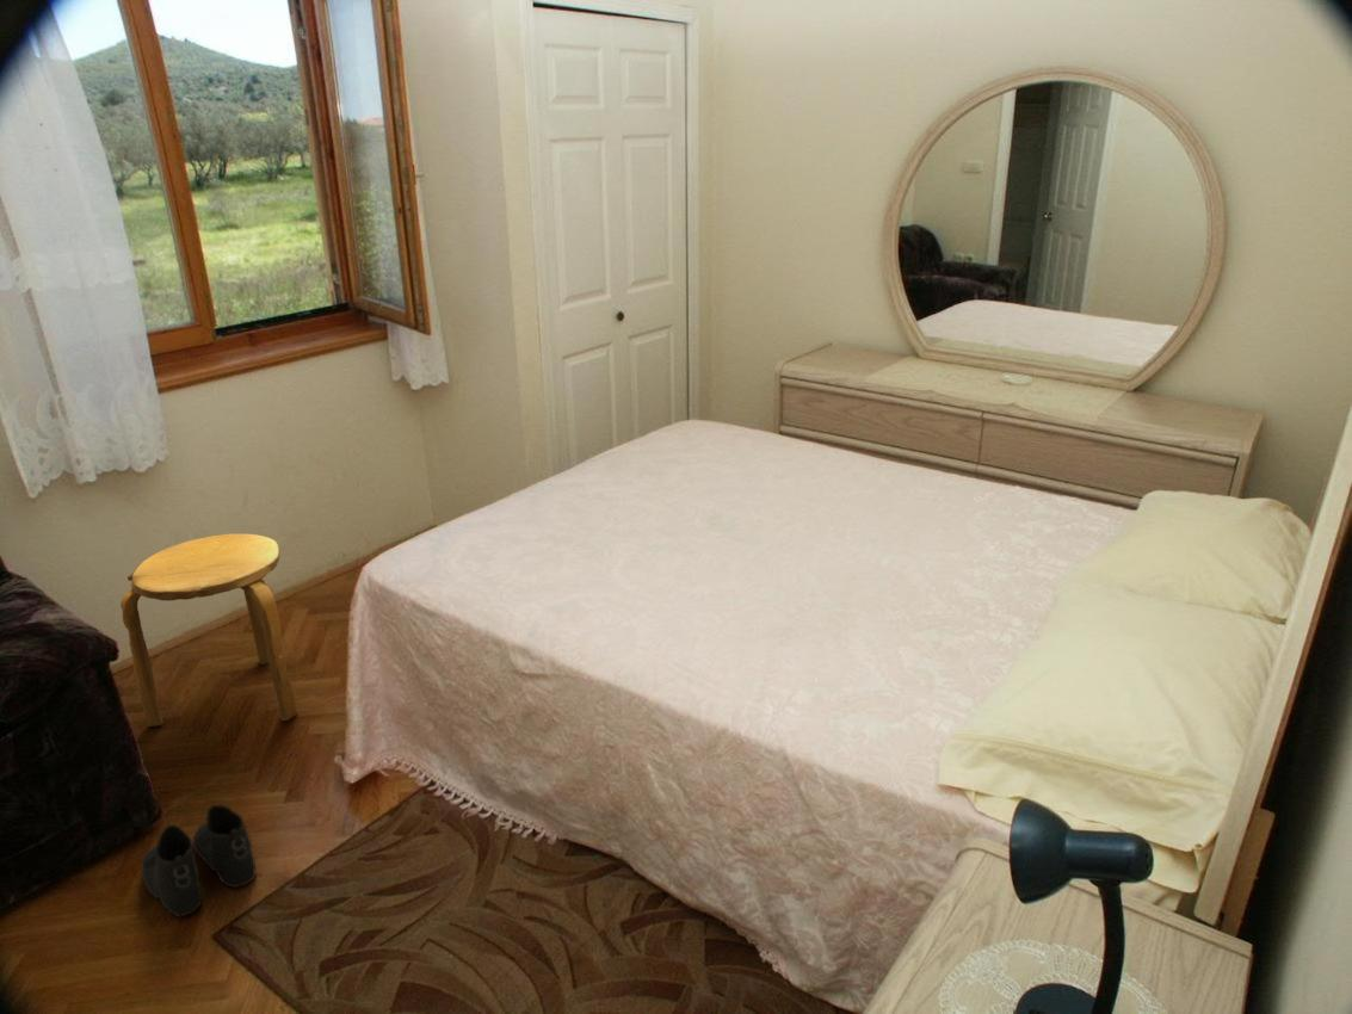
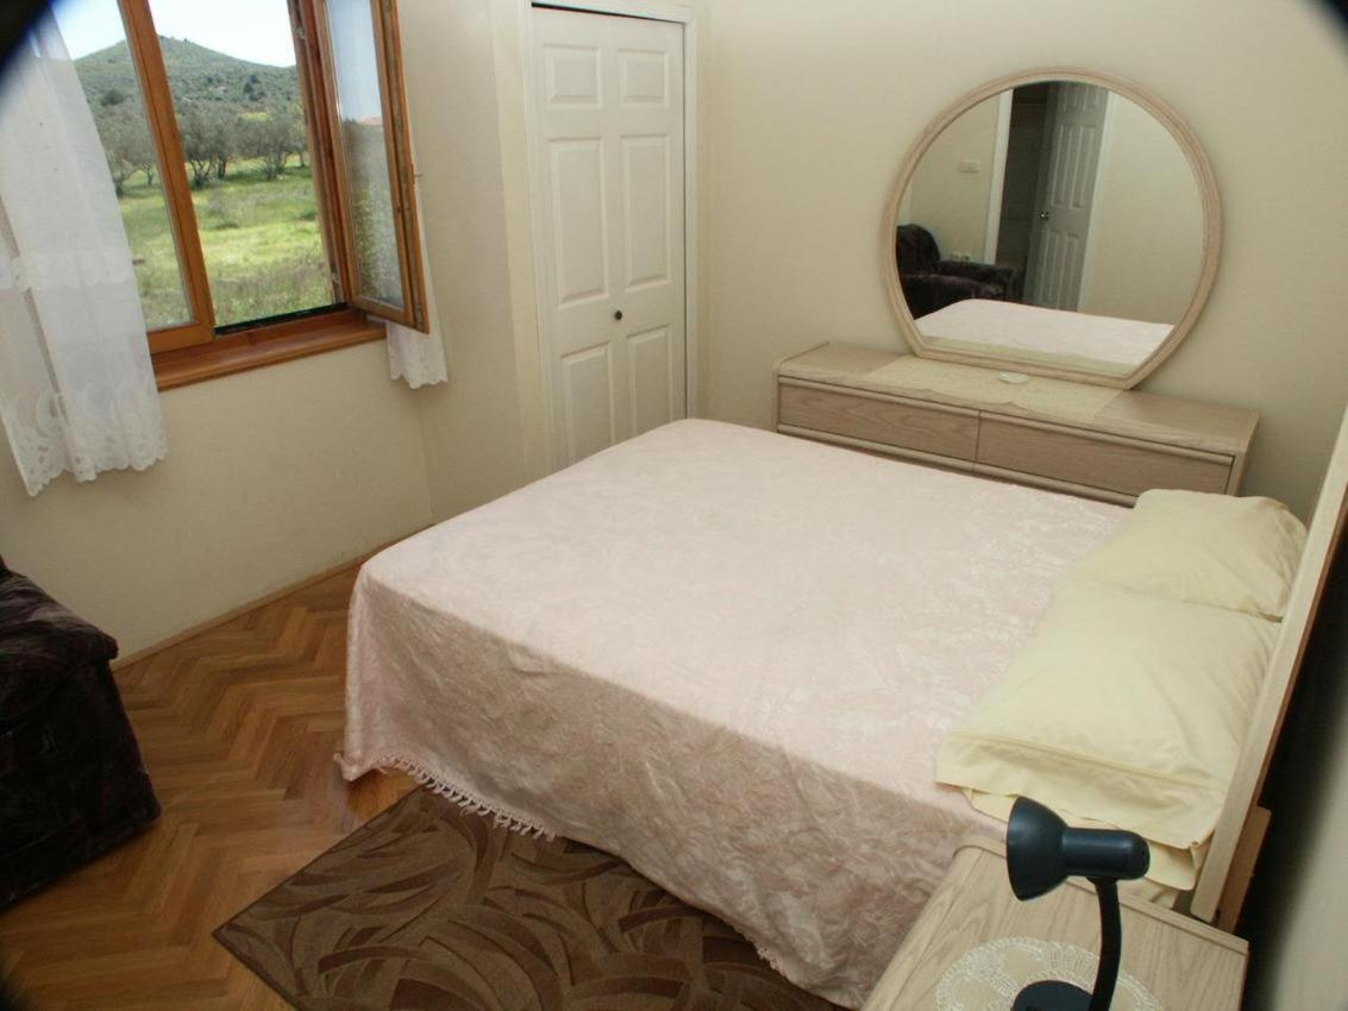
- boots [140,803,257,917]
- stool [119,533,298,728]
